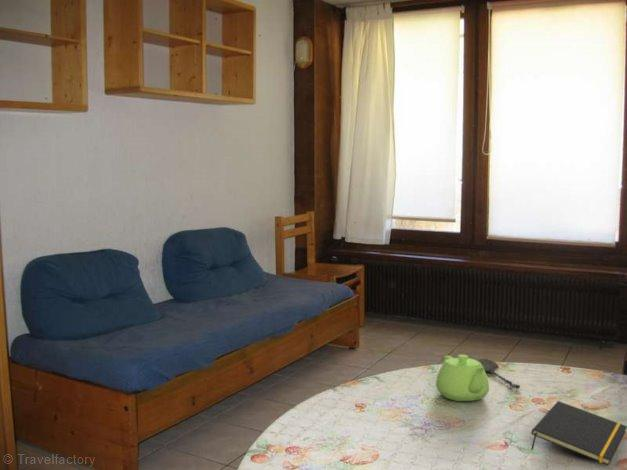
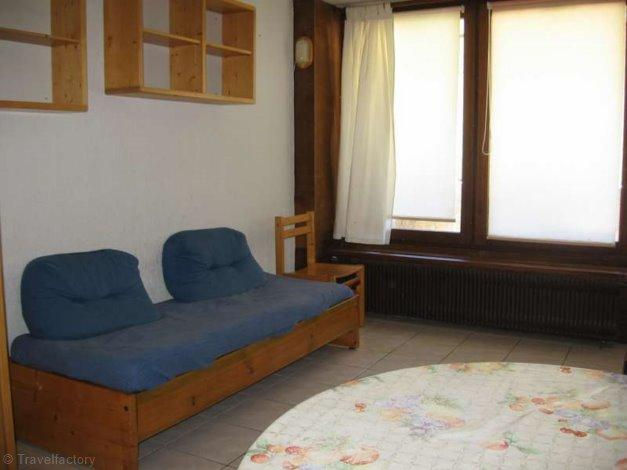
- notepad [530,400,627,466]
- spoon [476,358,521,390]
- teapot [435,354,490,402]
